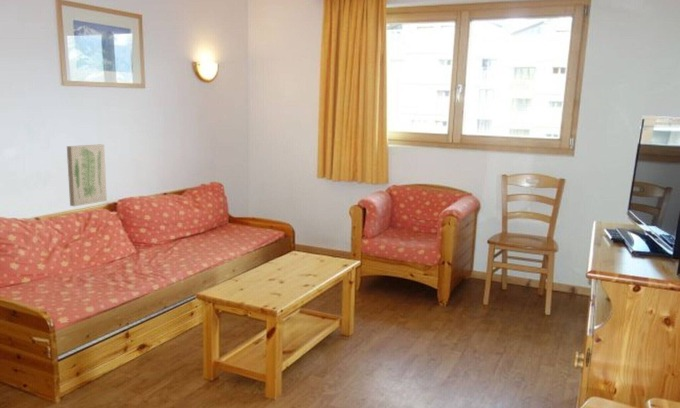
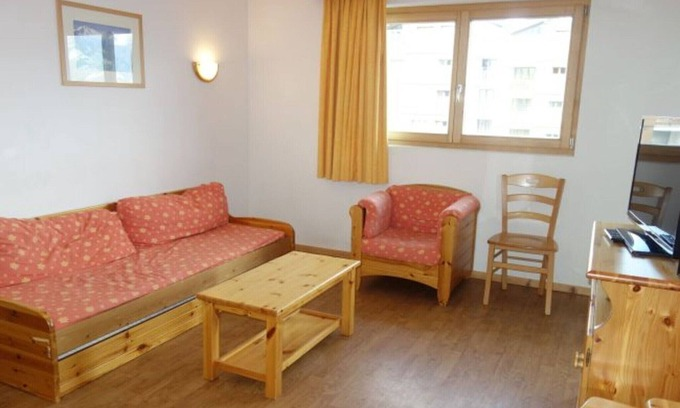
- wall art [66,144,108,207]
